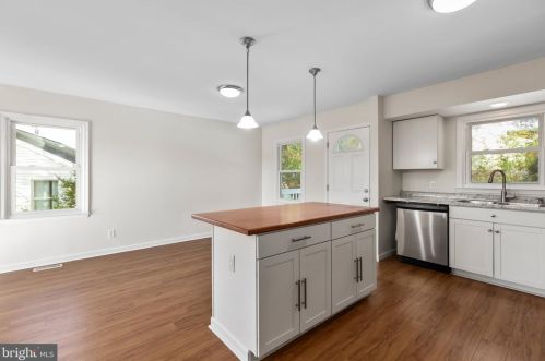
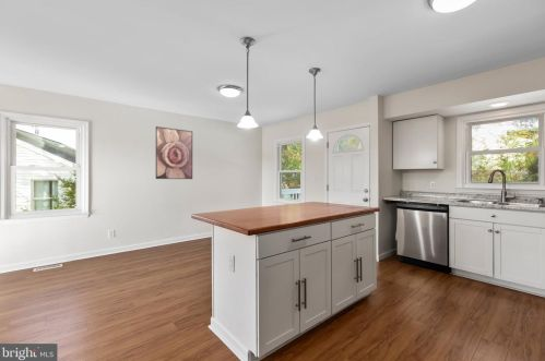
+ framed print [155,125,193,180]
